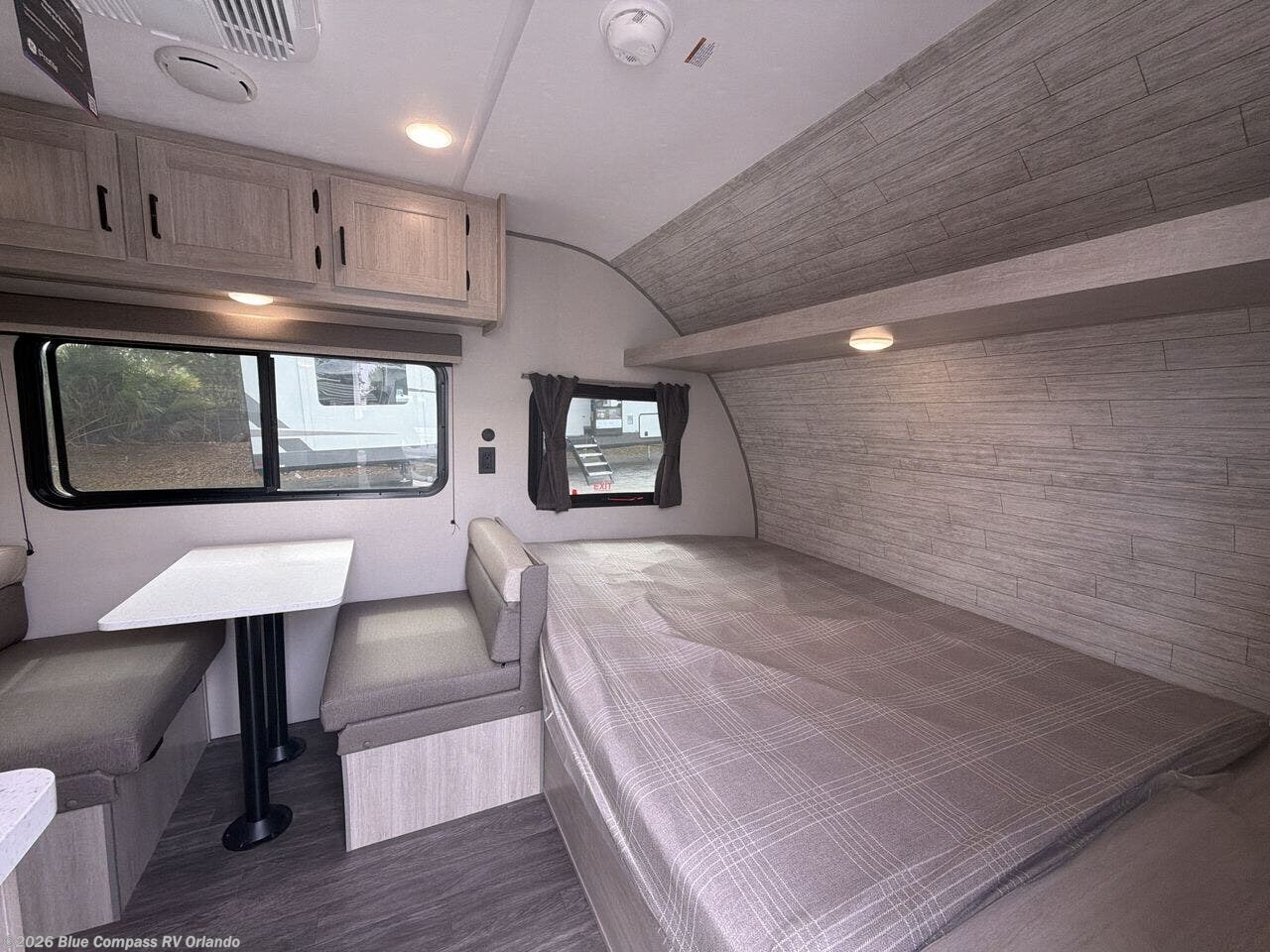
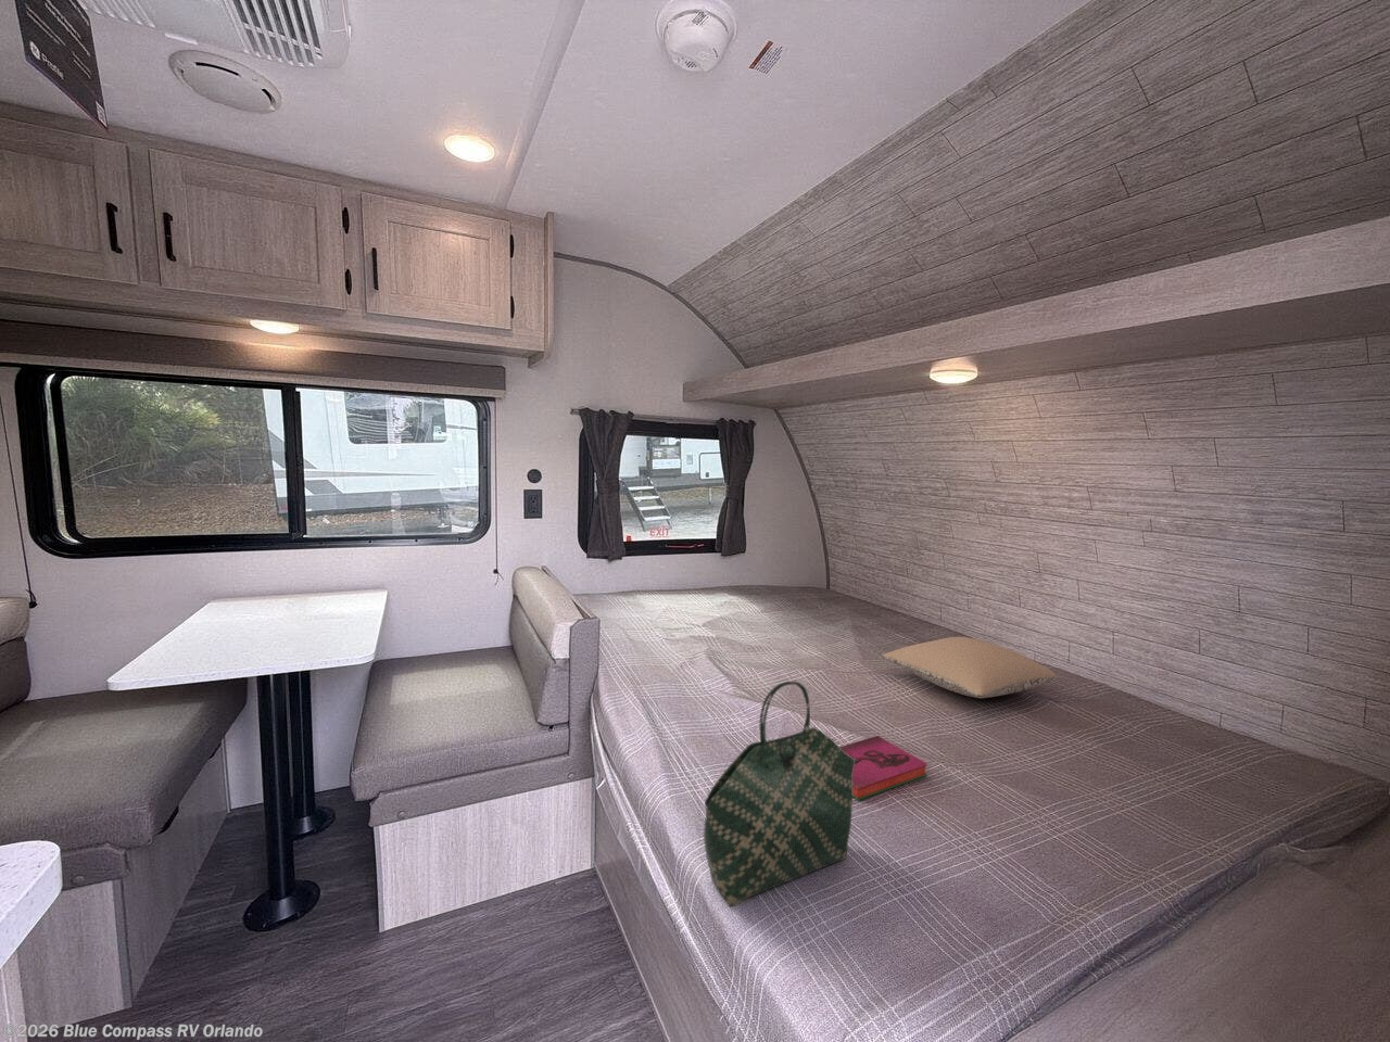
+ tote bag [703,681,855,908]
+ pillow [882,636,1056,699]
+ hardback book [838,734,928,801]
